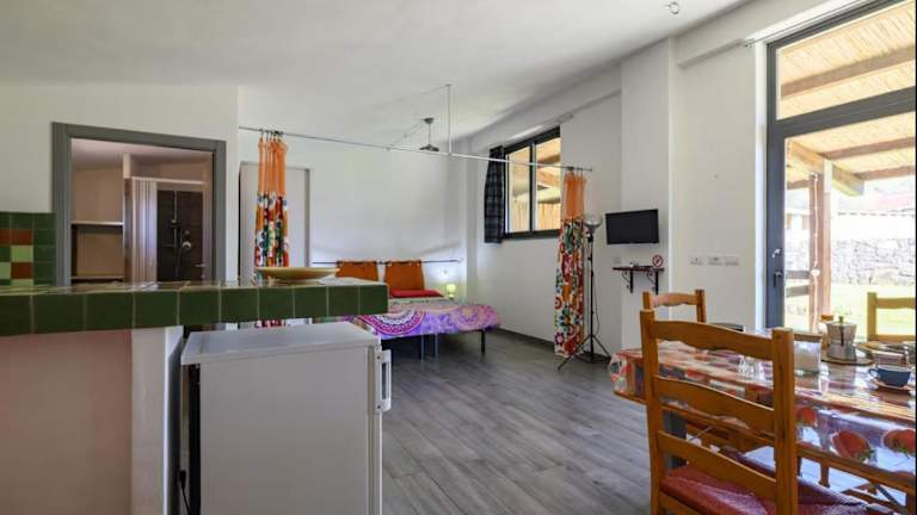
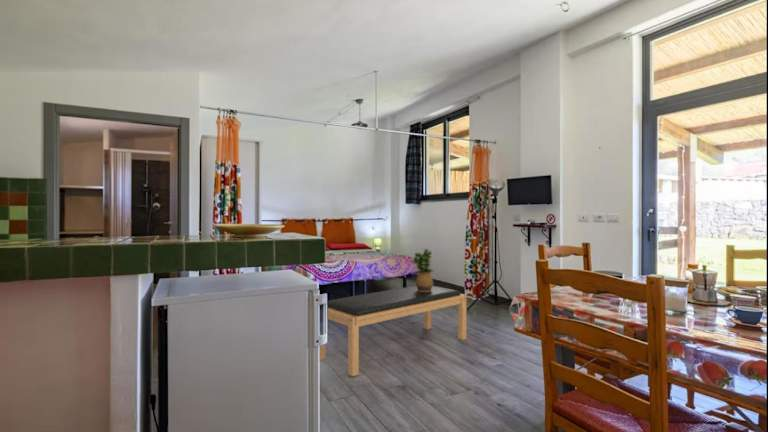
+ bench [319,285,467,377]
+ potted plant [411,248,434,292]
